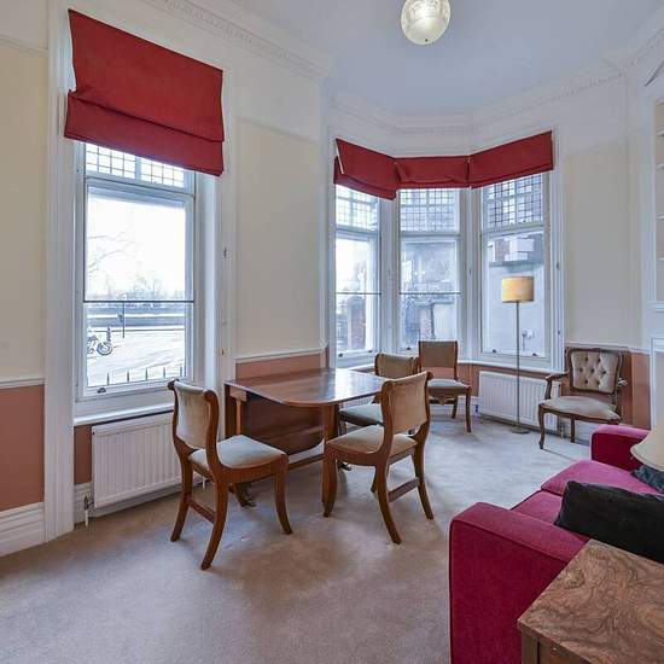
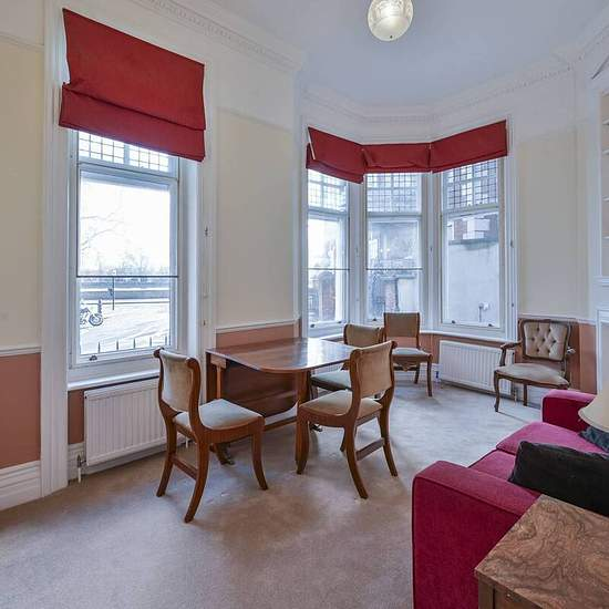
- floor lamp [500,275,535,433]
